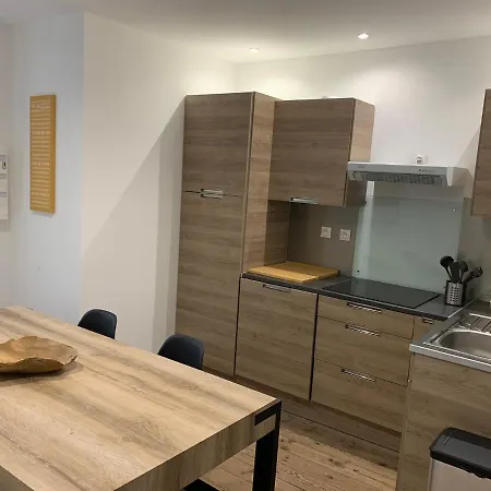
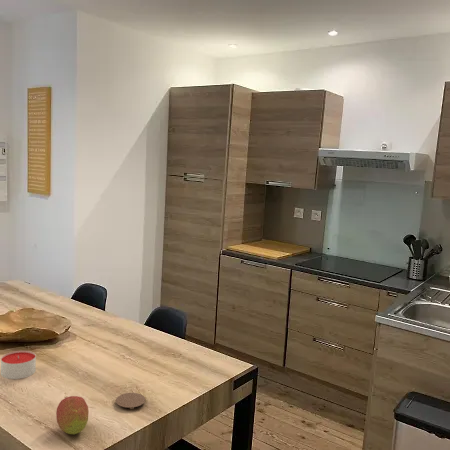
+ coaster [115,392,146,410]
+ fruit [55,395,90,435]
+ candle [0,350,37,380]
